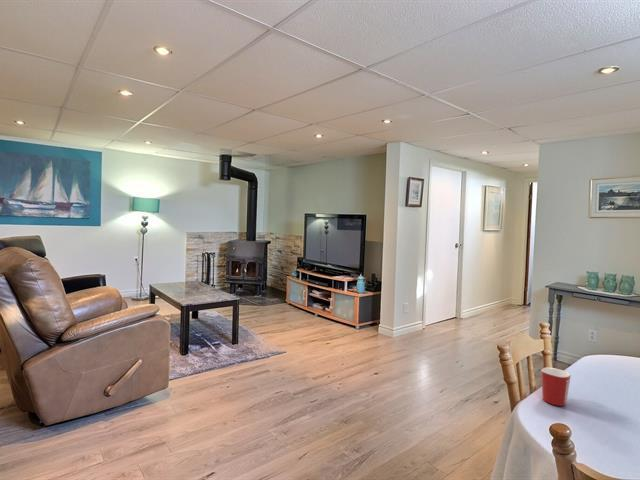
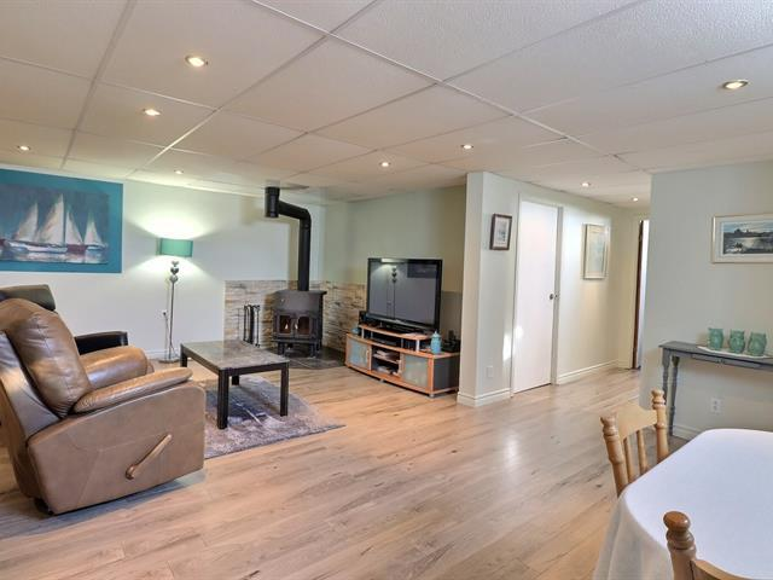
- mug [540,366,572,407]
